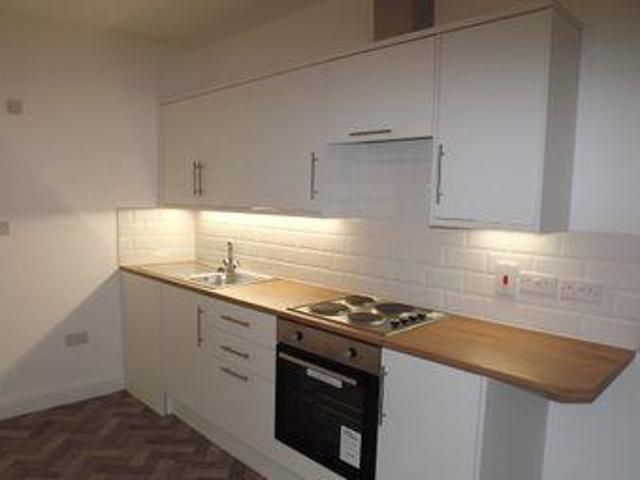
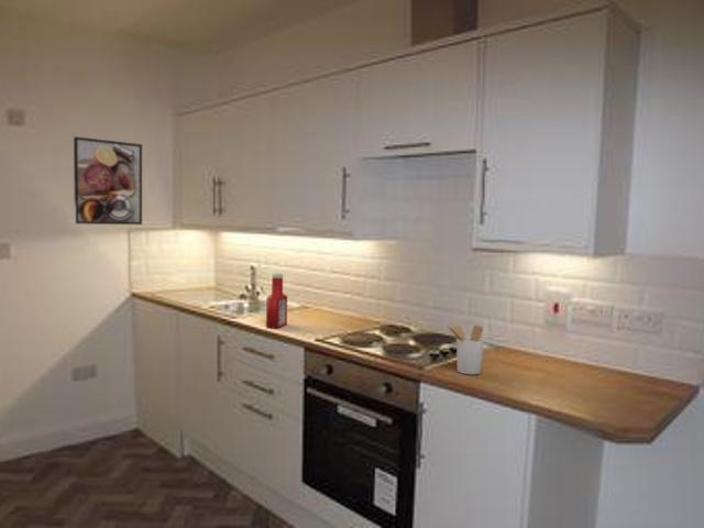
+ soap bottle [265,273,288,330]
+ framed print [73,135,143,226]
+ utensil holder [446,323,485,375]
